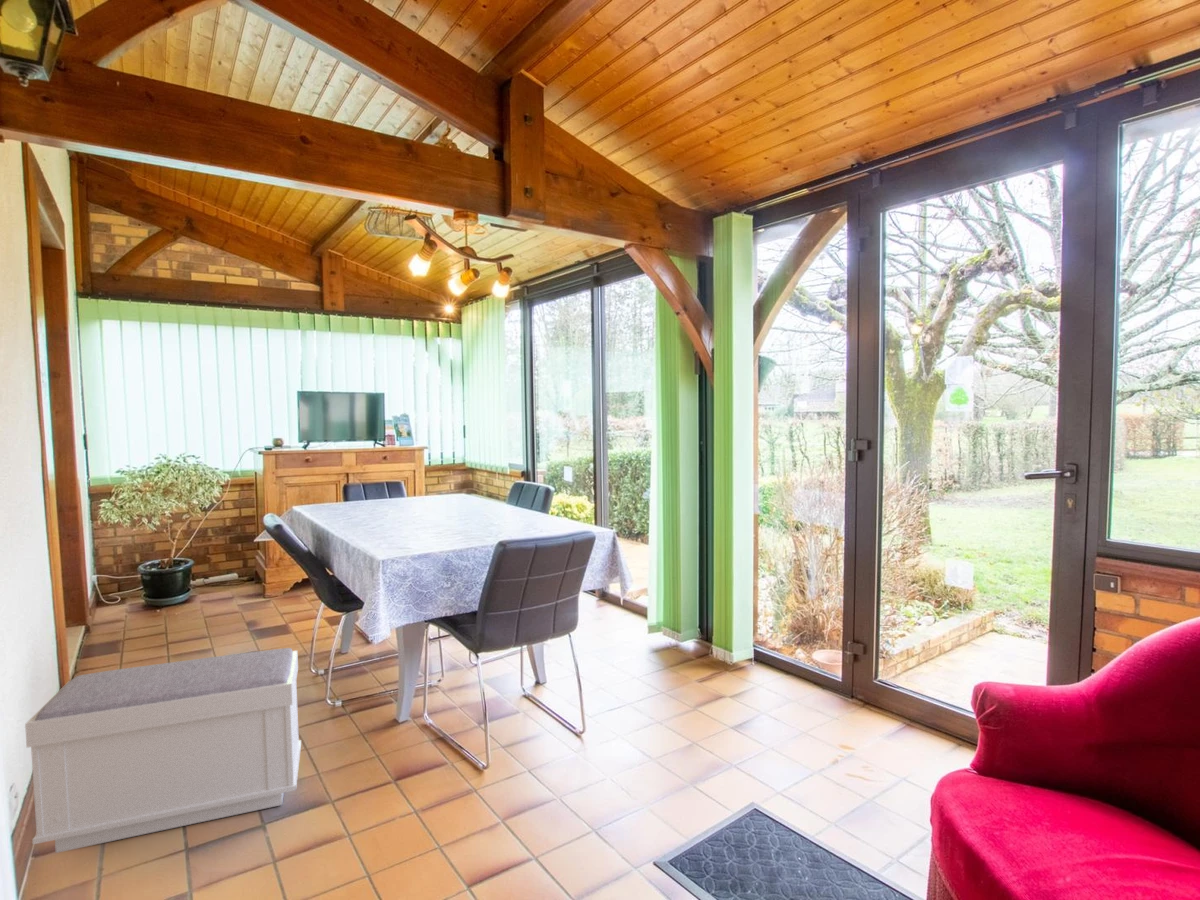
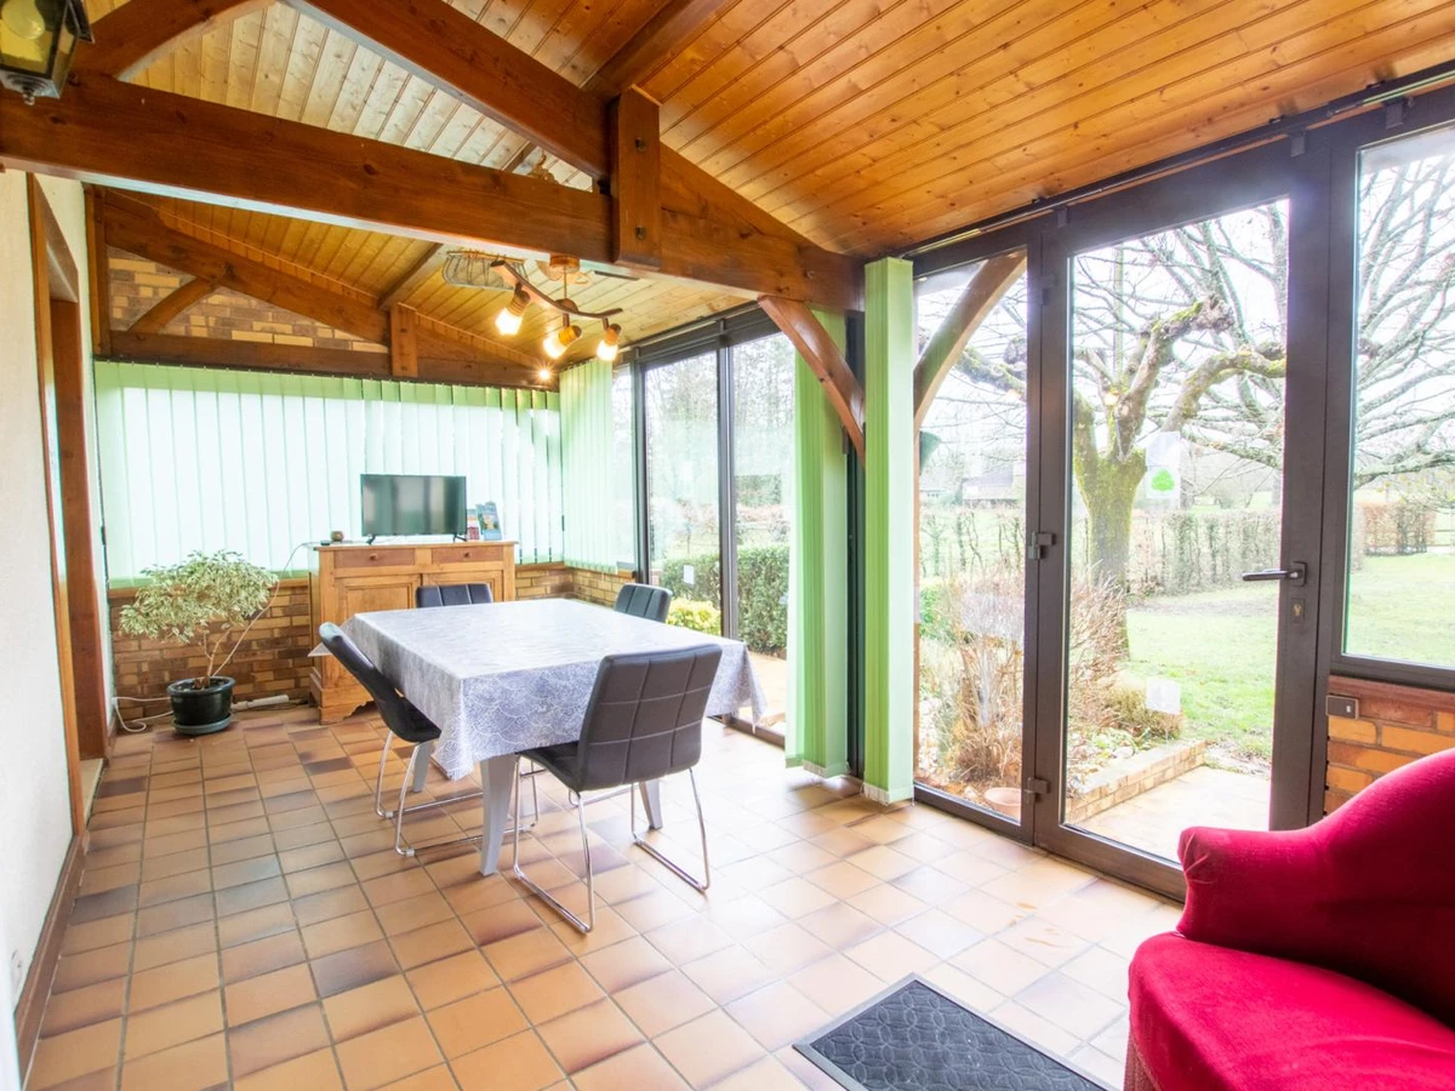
- bench [24,647,302,854]
